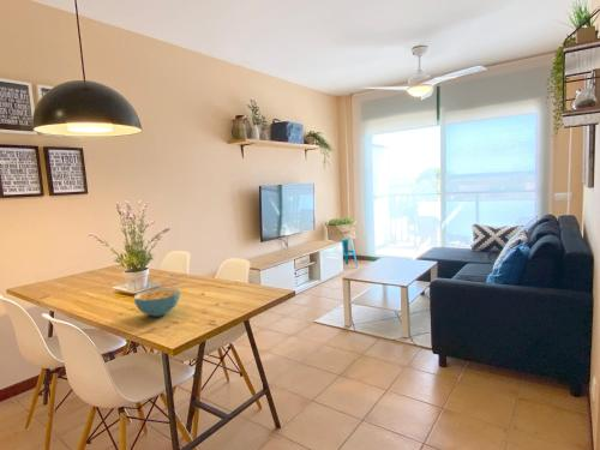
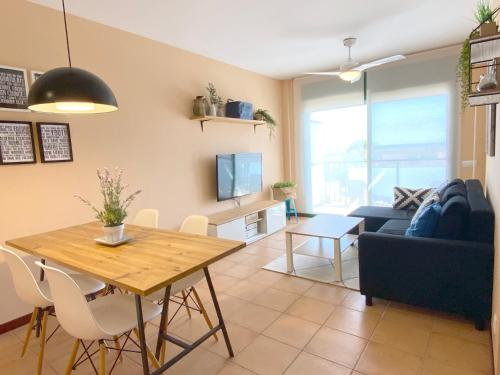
- cereal bowl [133,287,181,318]
